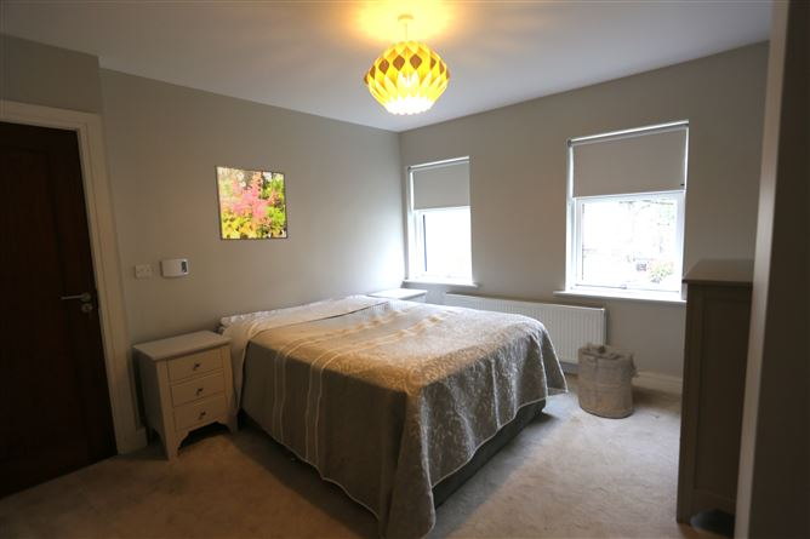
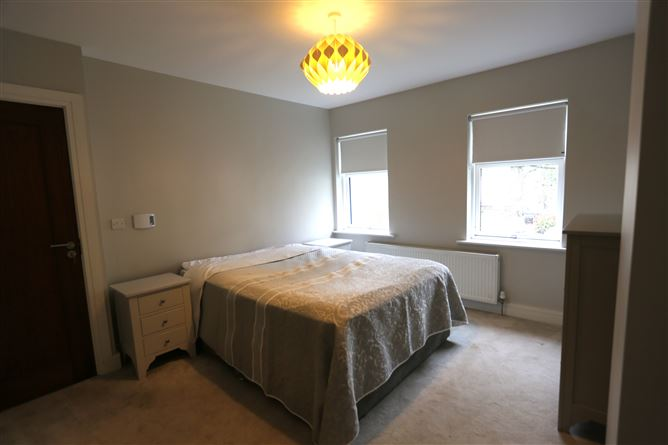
- laundry hamper [576,342,648,419]
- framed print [213,164,290,241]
